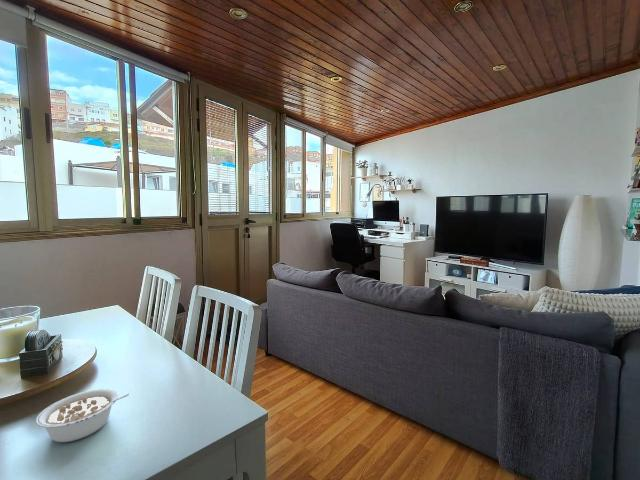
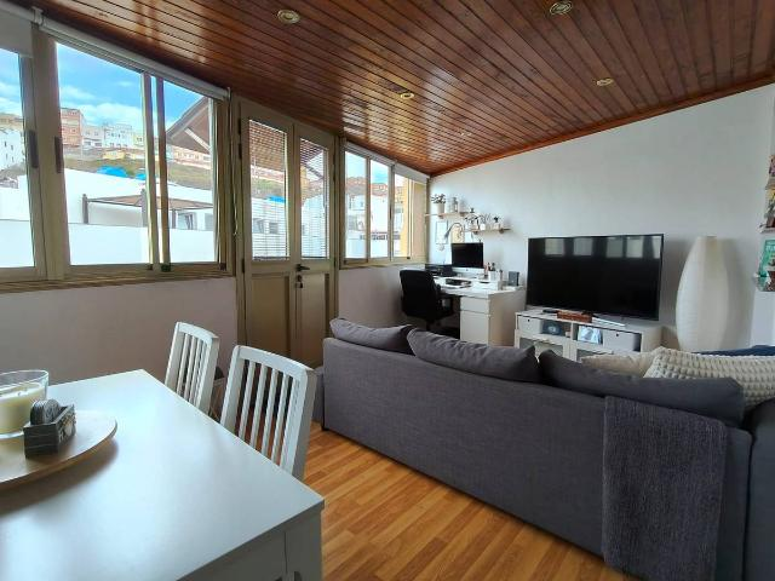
- legume [35,388,131,443]
